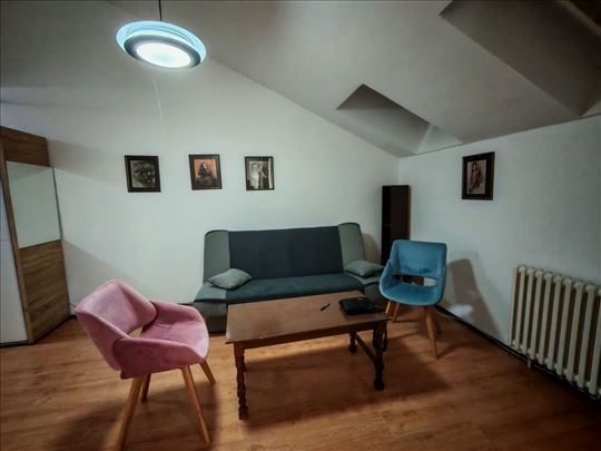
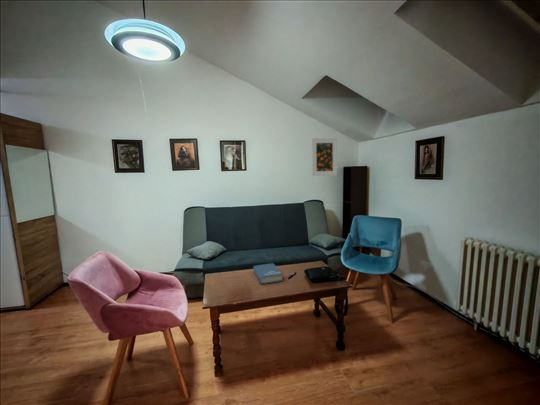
+ book [252,262,284,285]
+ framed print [311,137,338,177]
